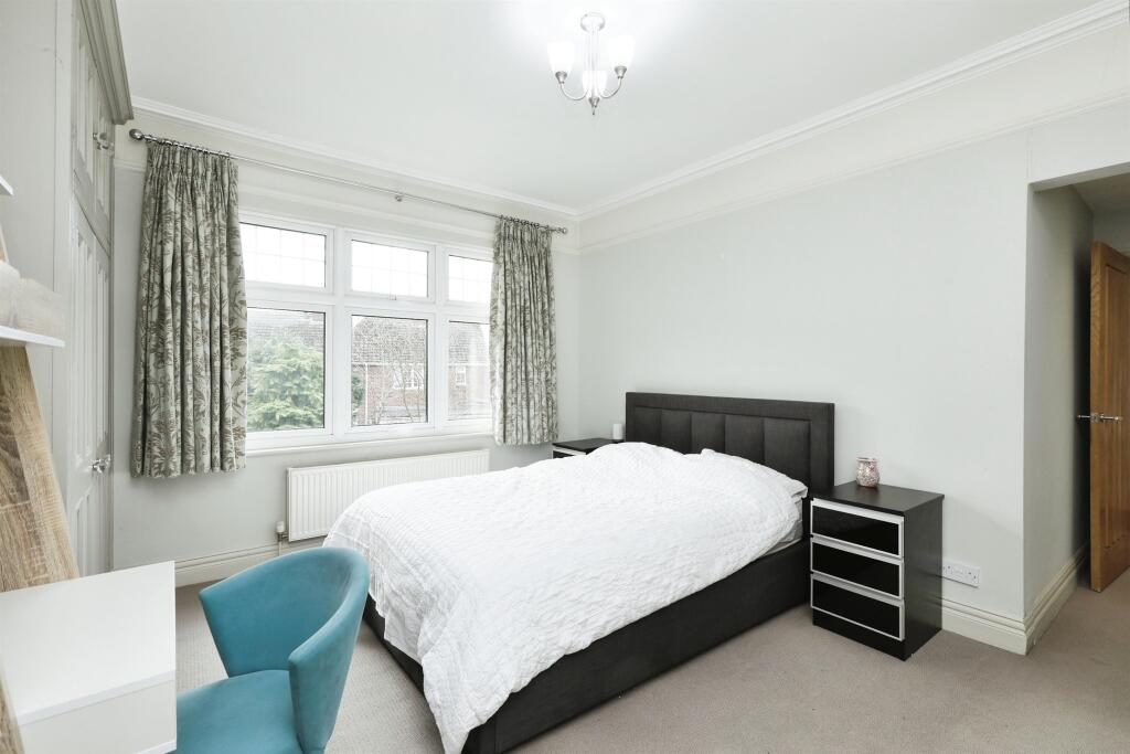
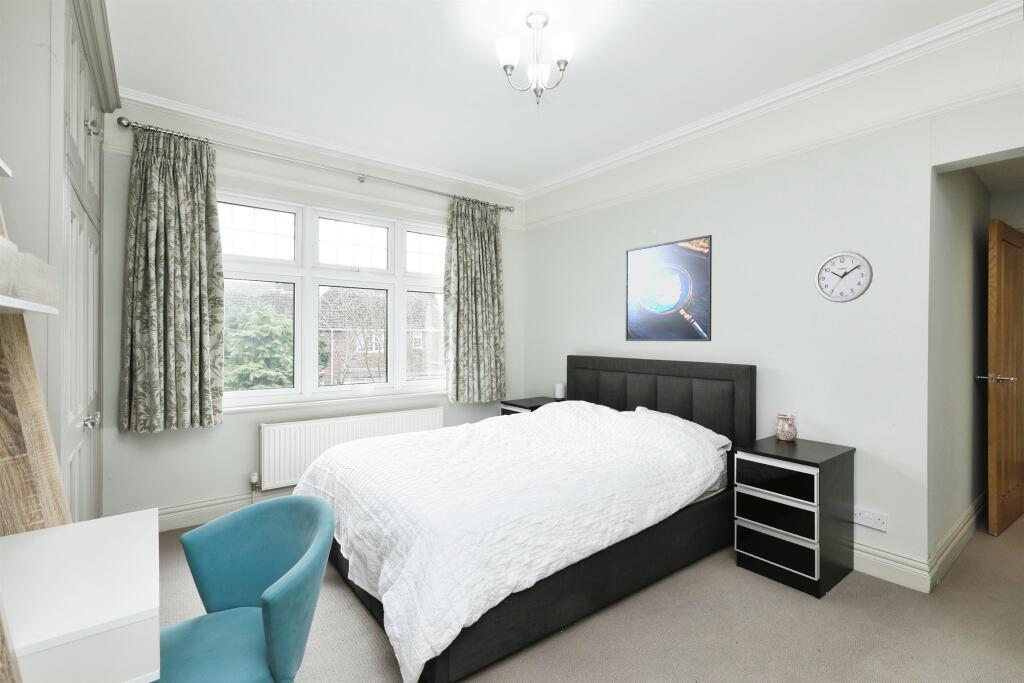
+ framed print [625,234,713,342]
+ wall clock [813,250,874,304]
